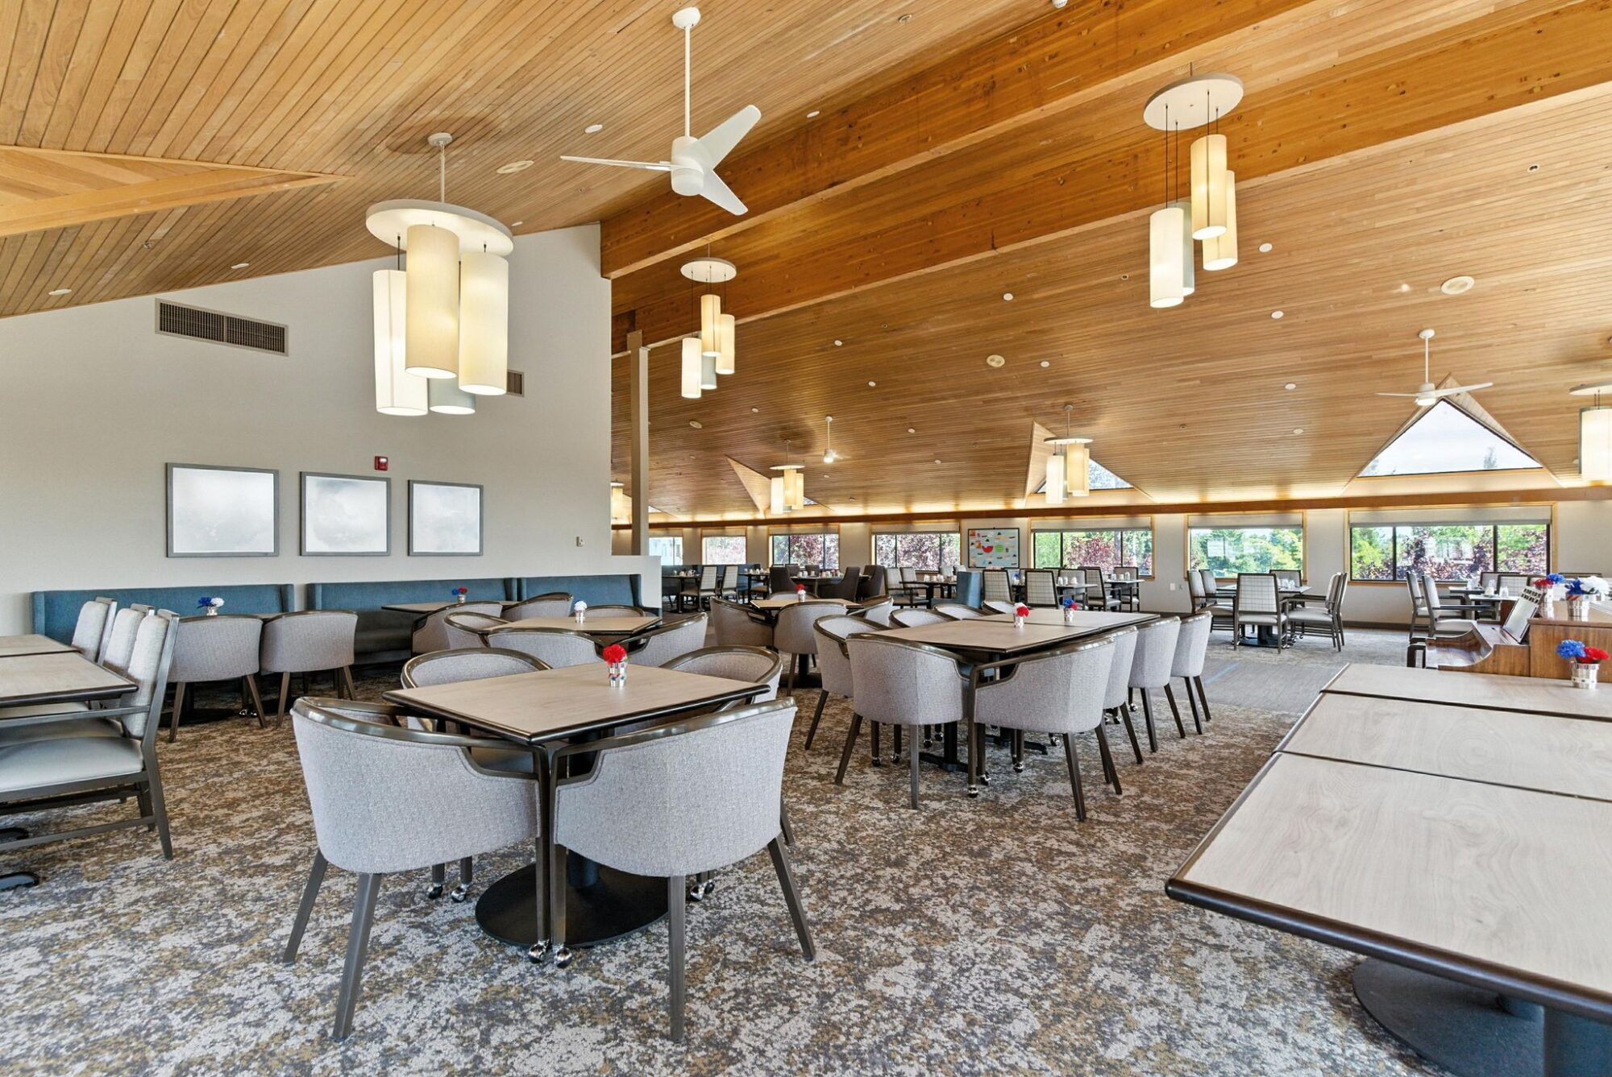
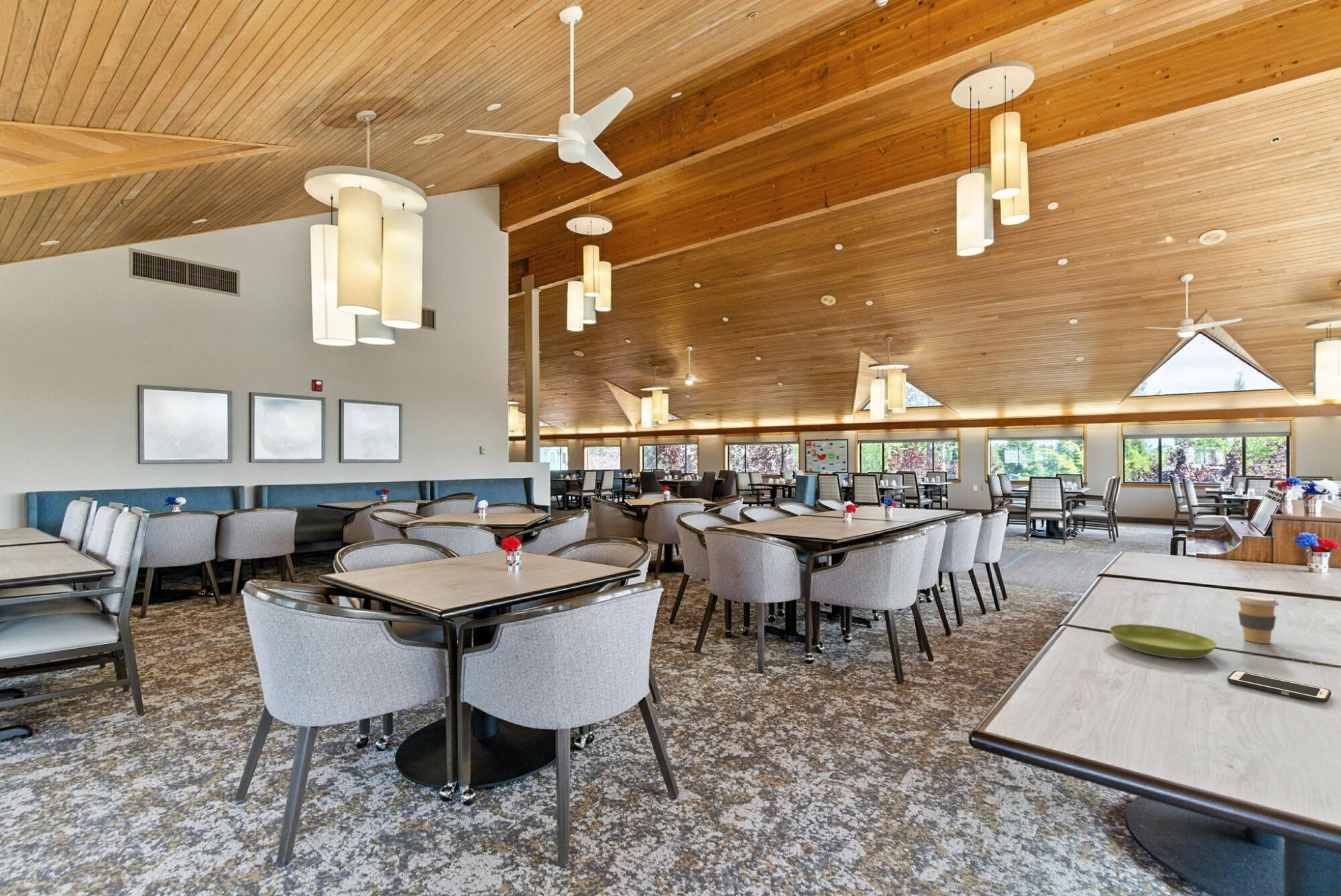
+ saucer [1109,623,1218,659]
+ coffee cup [1234,594,1280,644]
+ cell phone [1226,670,1332,704]
